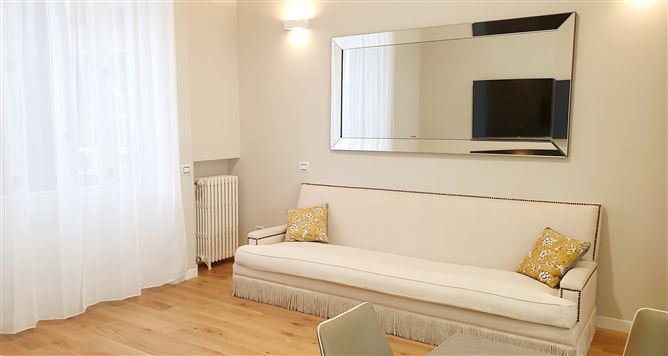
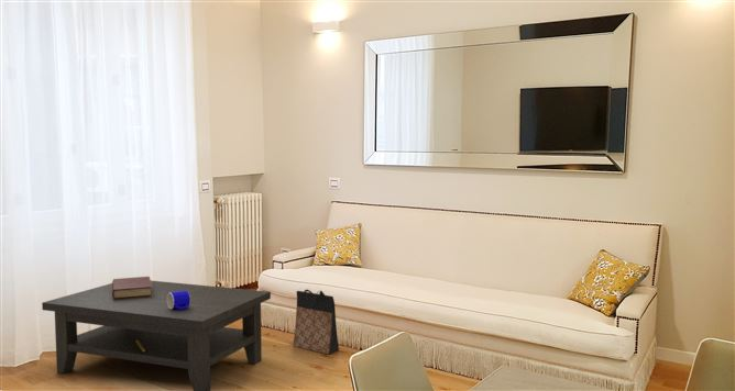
+ coffee table [41,276,272,391]
+ bag [293,289,340,356]
